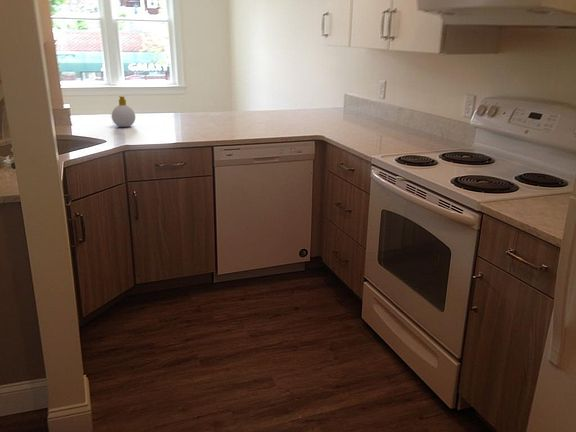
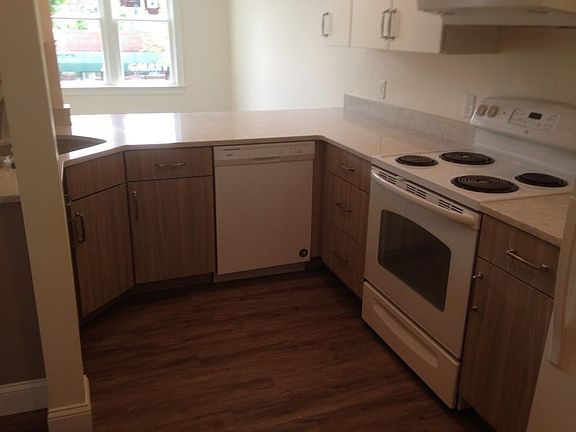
- soap bottle [111,95,136,128]
